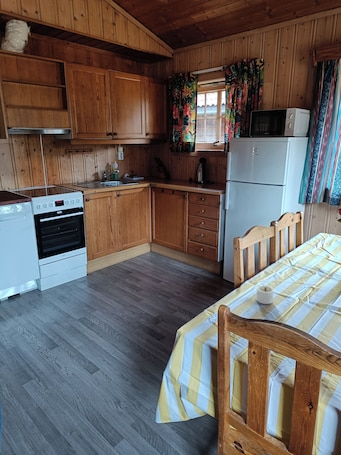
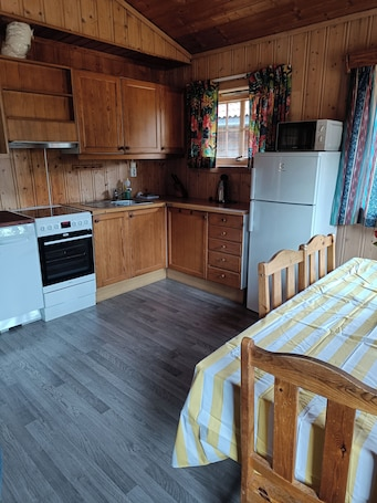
- candle [255,284,275,305]
